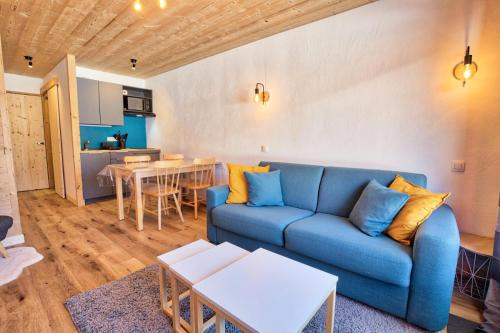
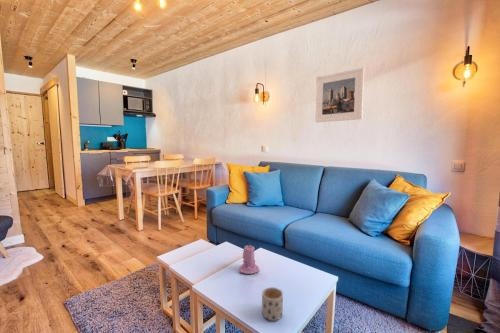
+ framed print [314,67,365,124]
+ candle [238,242,260,275]
+ mug [261,286,284,322]
